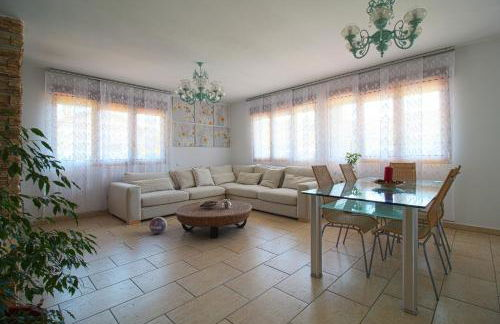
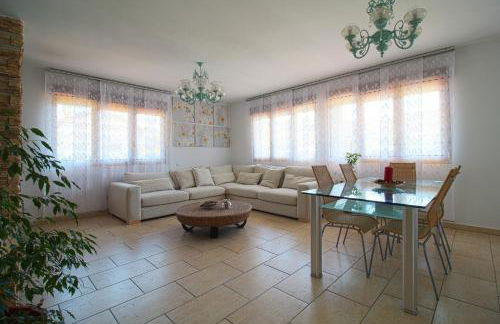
- ball [148,216,168,235]
